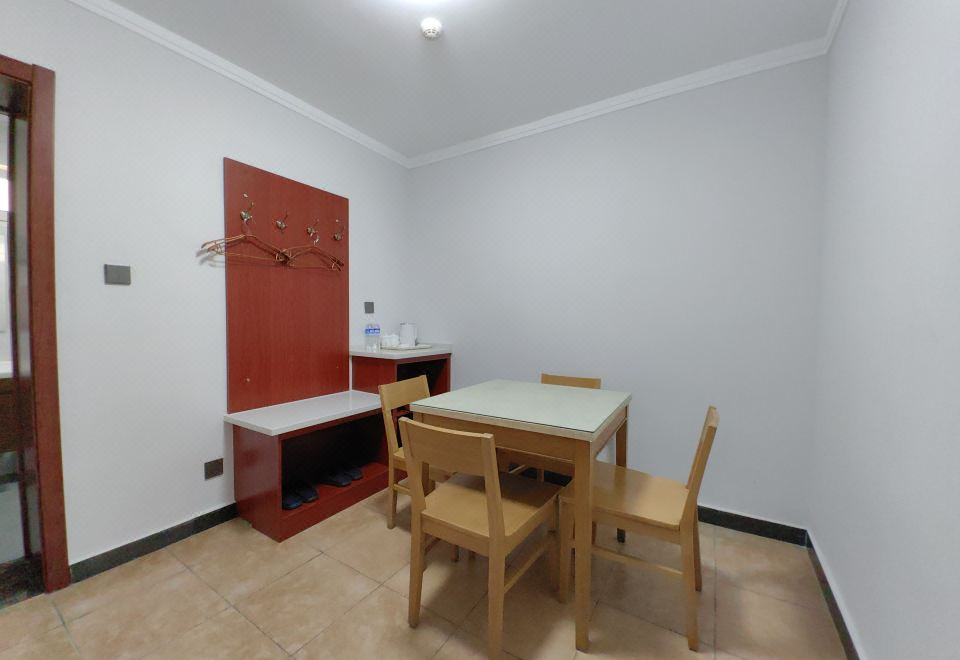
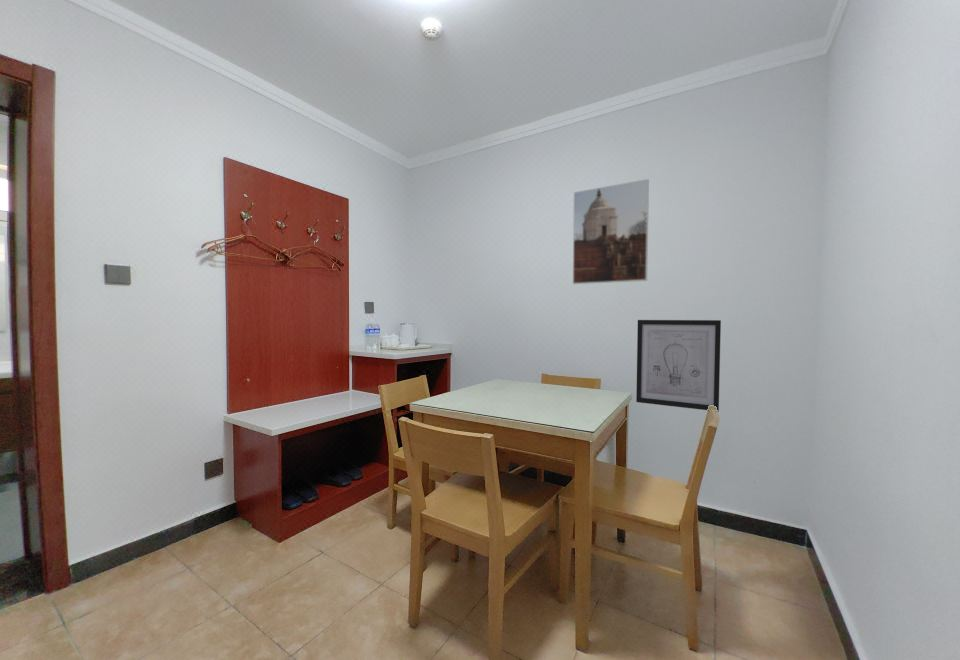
+ wall art [635,319,722,413]
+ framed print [572,178,650,285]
